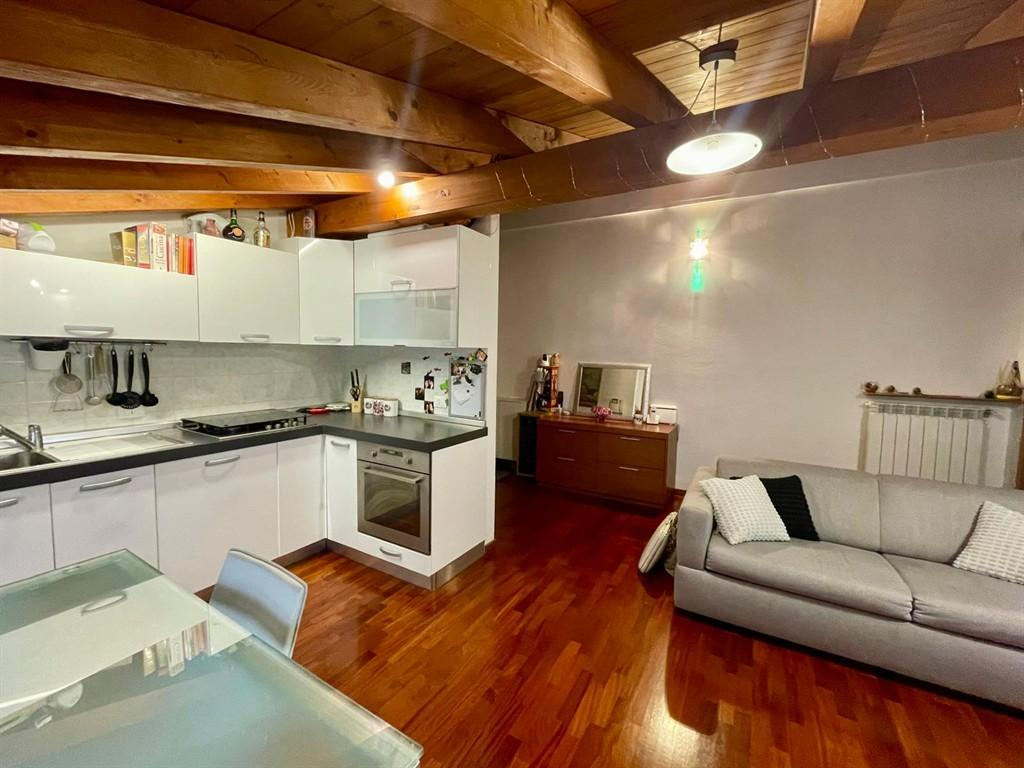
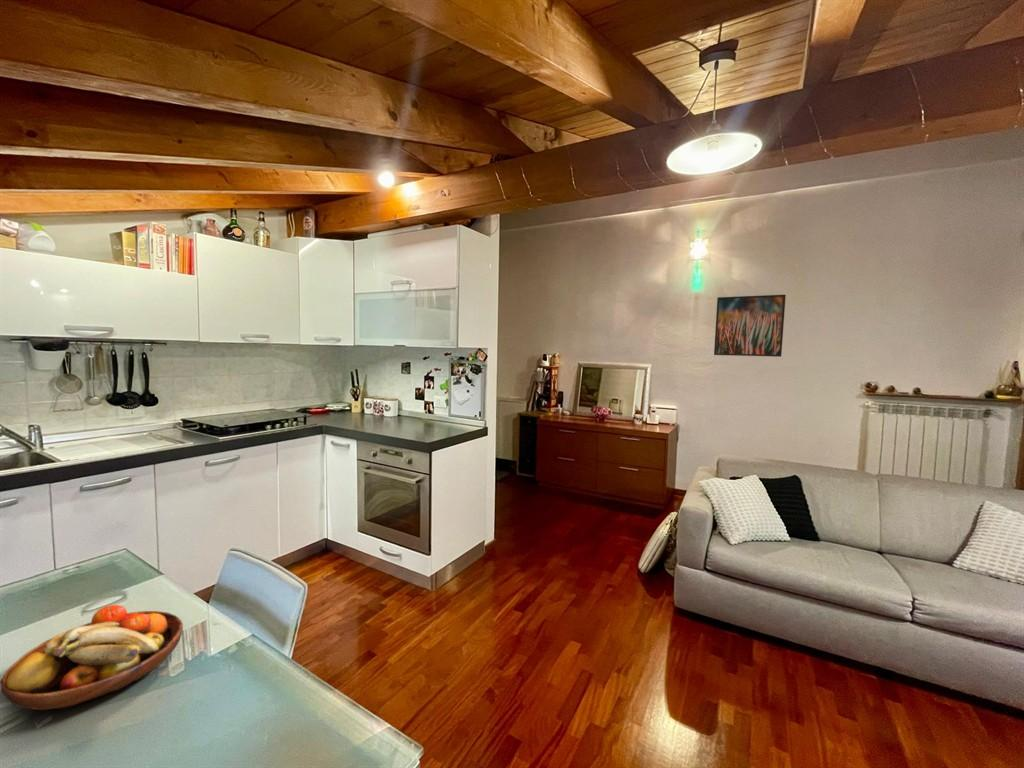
+ fruit bowl [0,604,184,711]
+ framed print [713,294,787,358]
